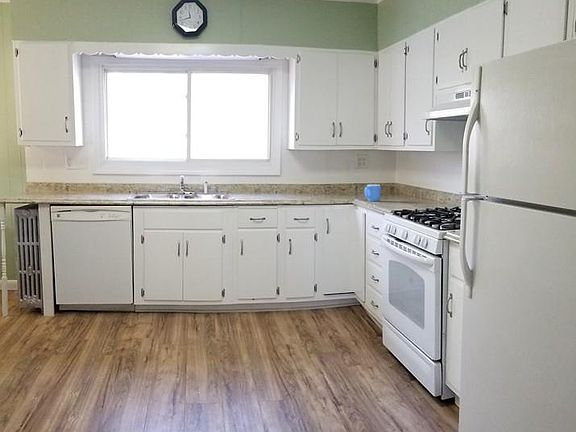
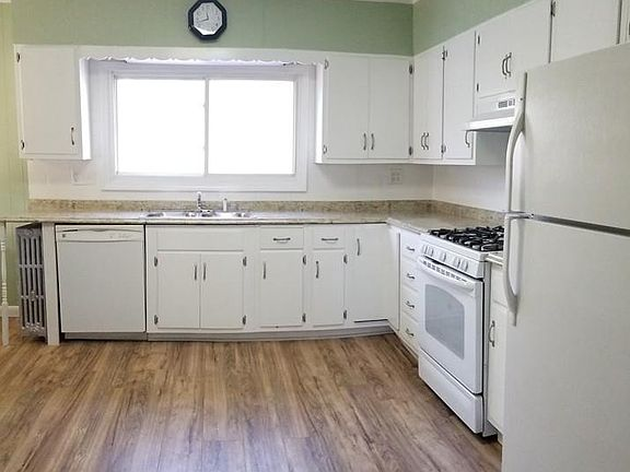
- mug [363,184,381,202]
